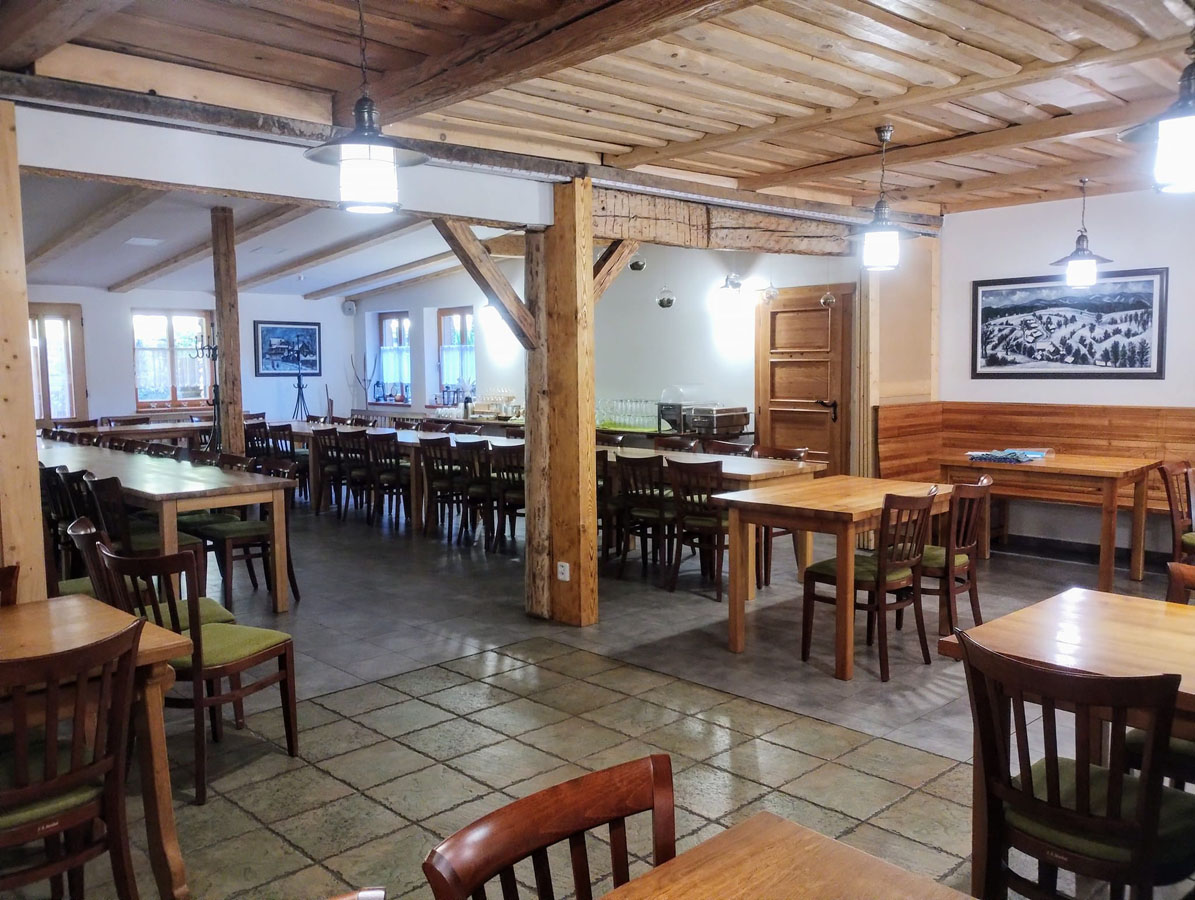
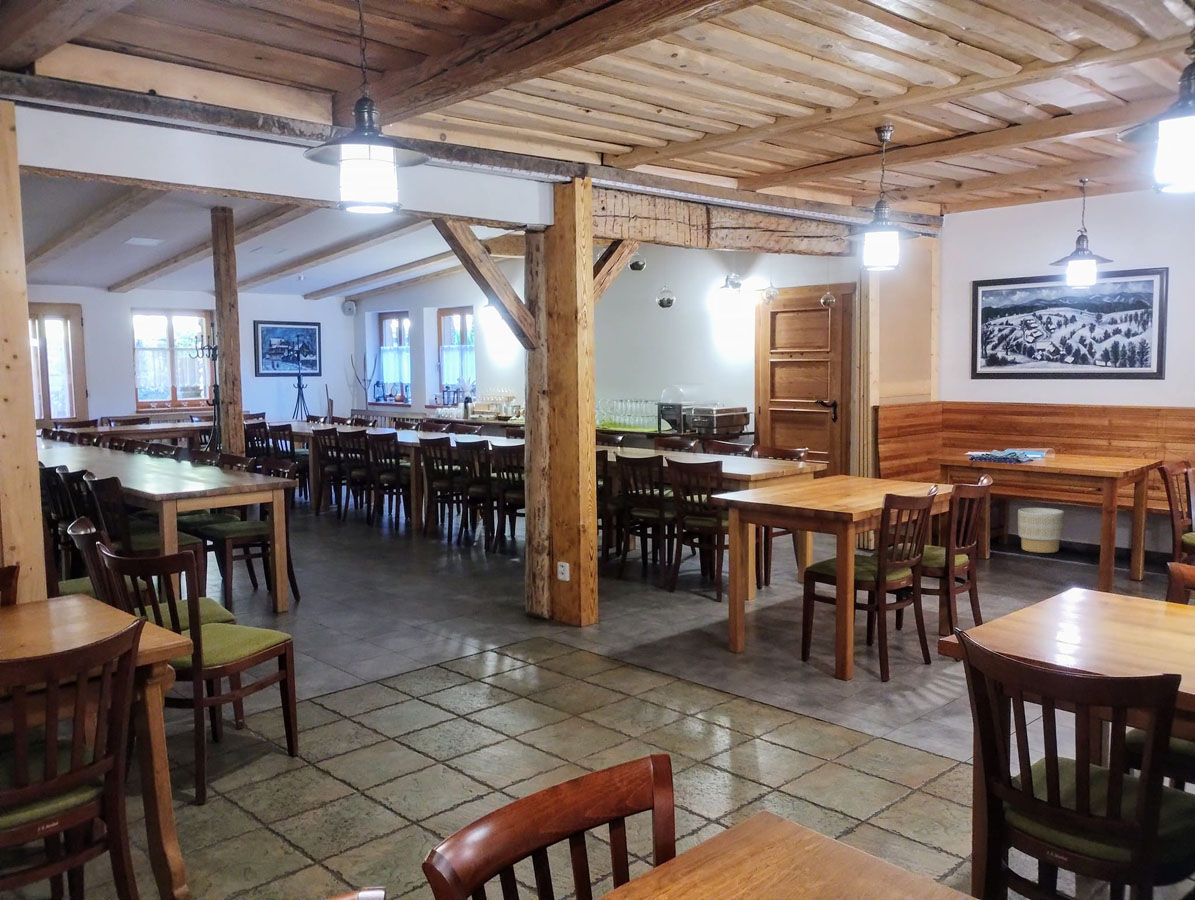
+ planter [1017,507,1065,554]
